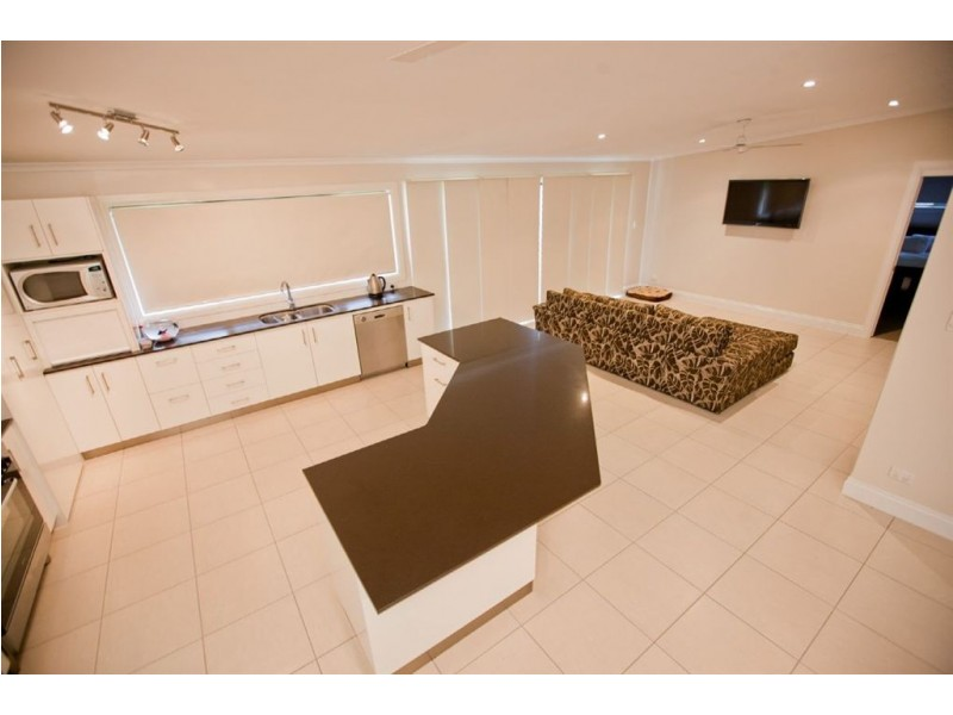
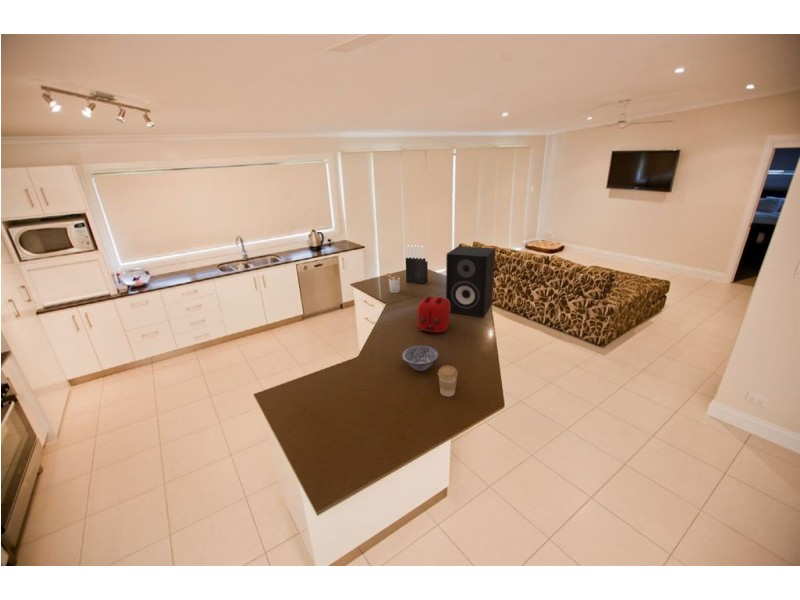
+ bowl [401,345,440,372]
+ utensil holder [383,272,401,294]
+ coffee cup [437,365,459,398]
+ toaster [416,295,451,334]
+ speaker [445,245,497,319]
+ knife block [405,244,429,285]
